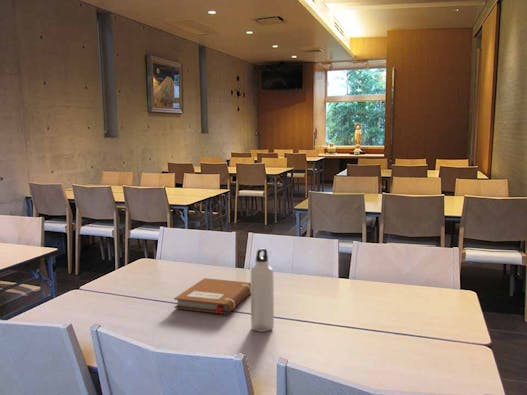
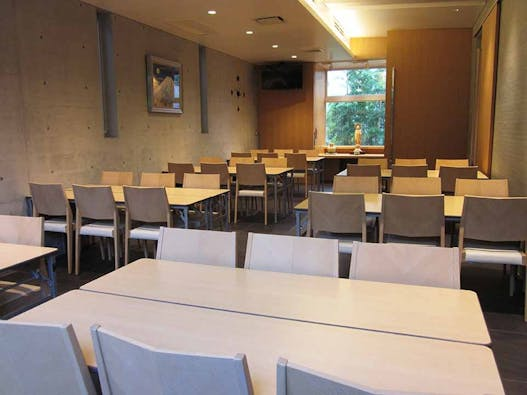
- notebook [173,277,251,315]
- water bottle [250,247,275,333]
